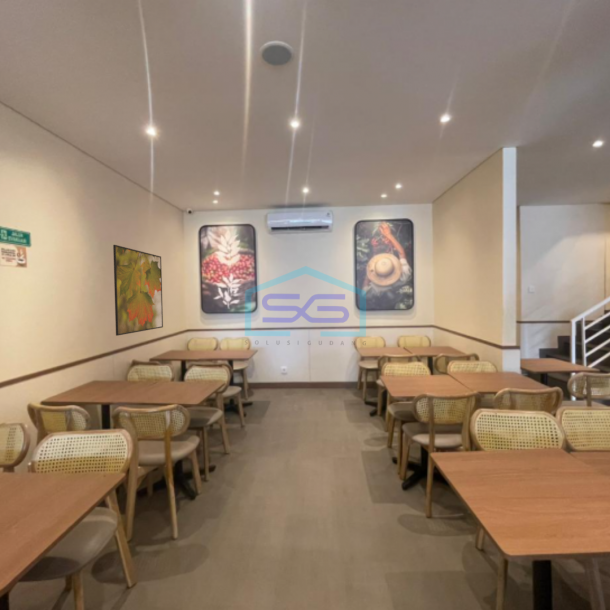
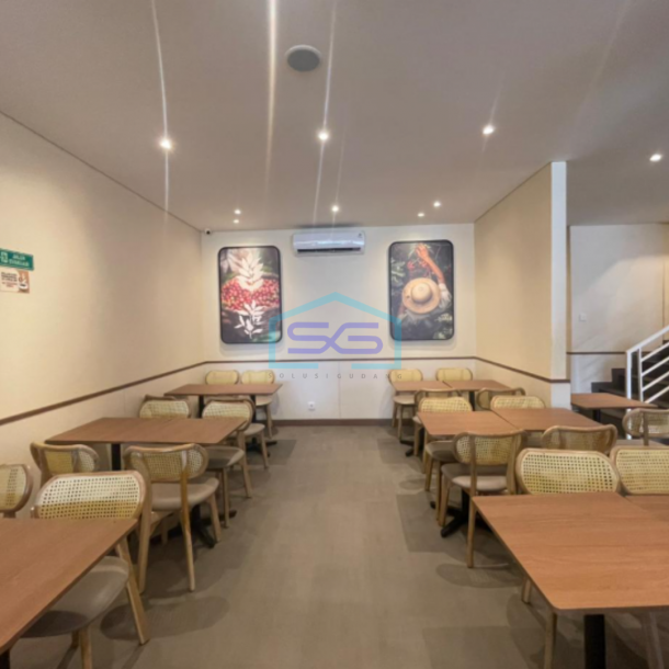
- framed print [112,244,164,337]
